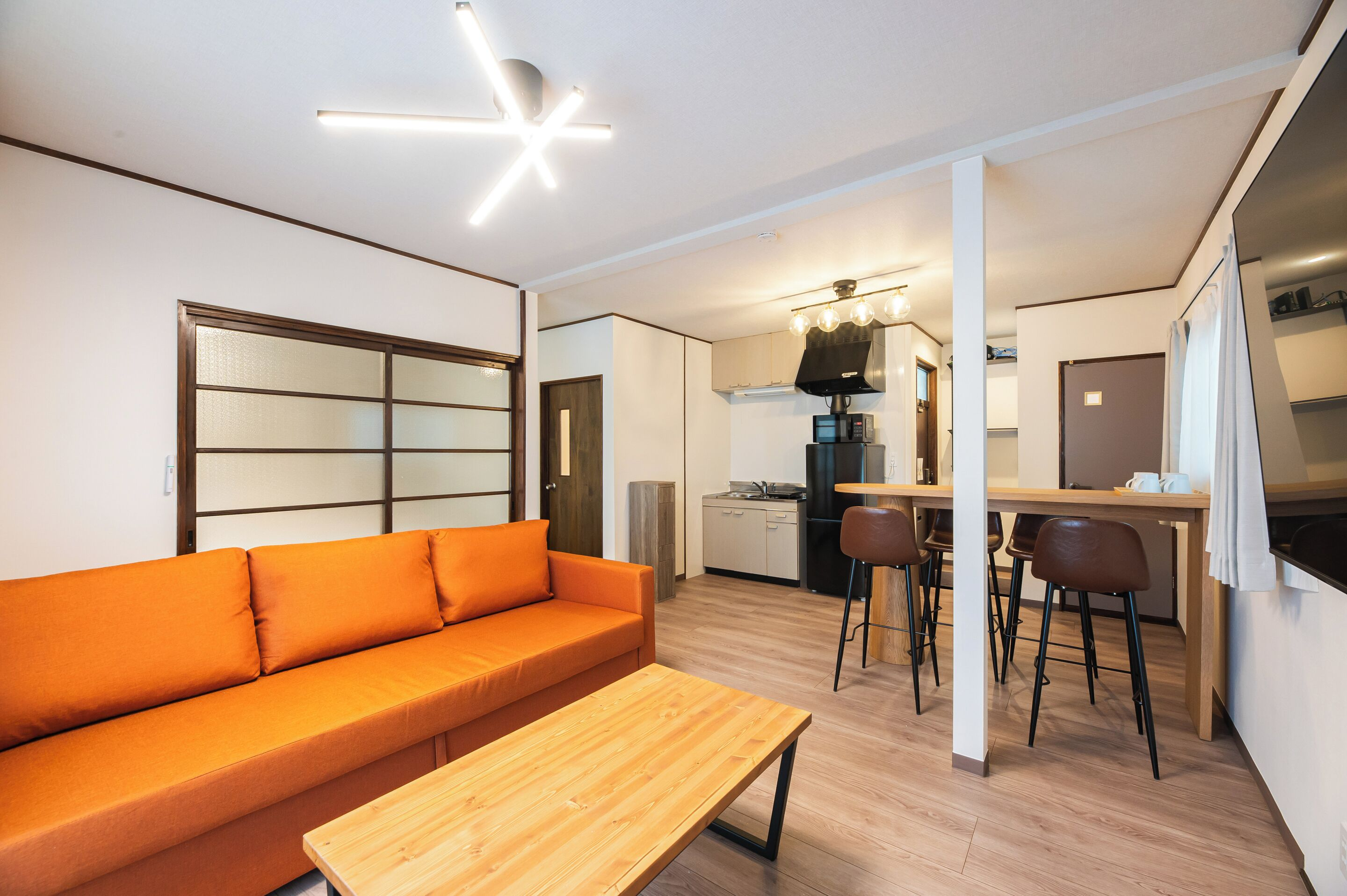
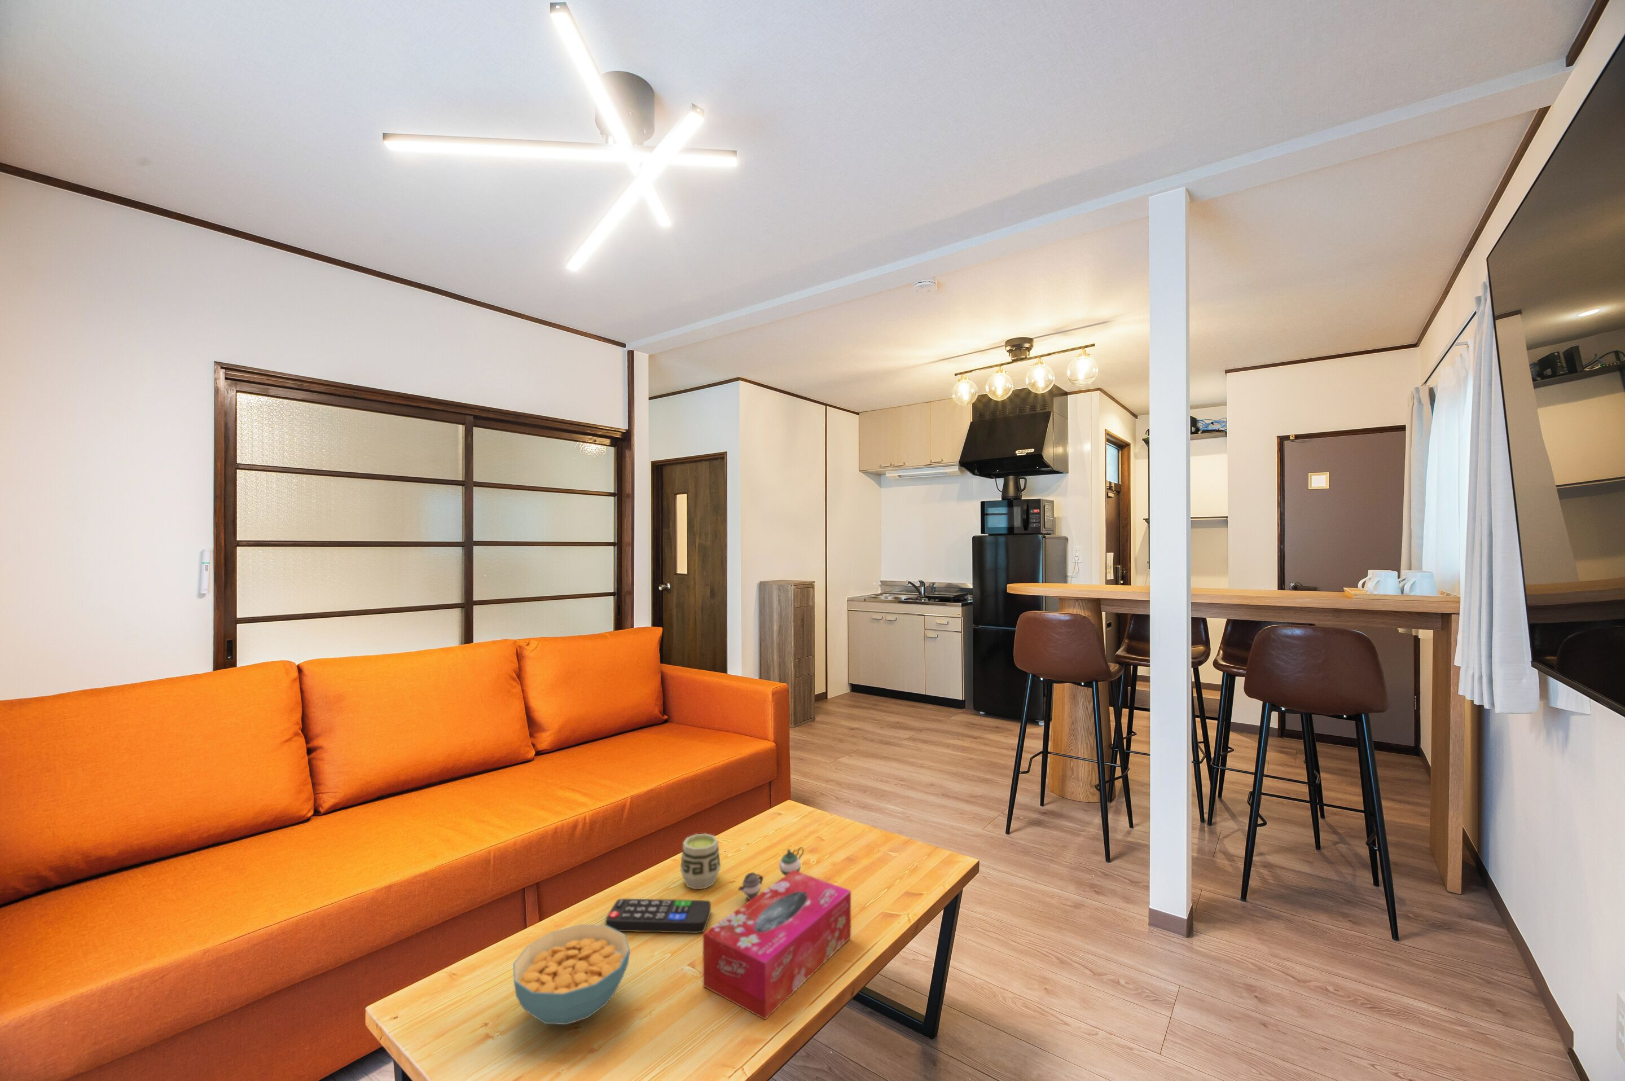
+ cereal bowl [513,924,631,1026]
+ teapot [737,846,805,900]
+ cup [680,834,721,889]
+ remote control [604,898,712,934]
+ tissue box [702,870,852,1019]
